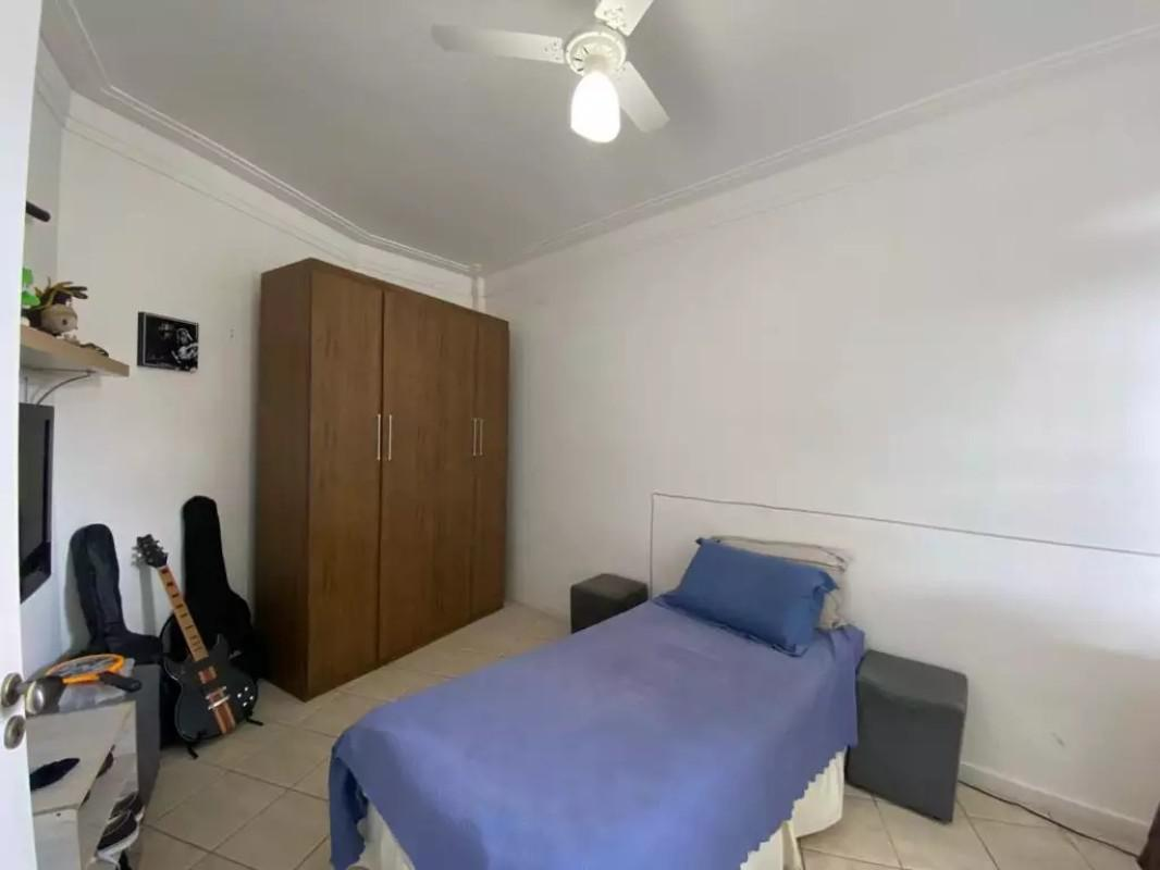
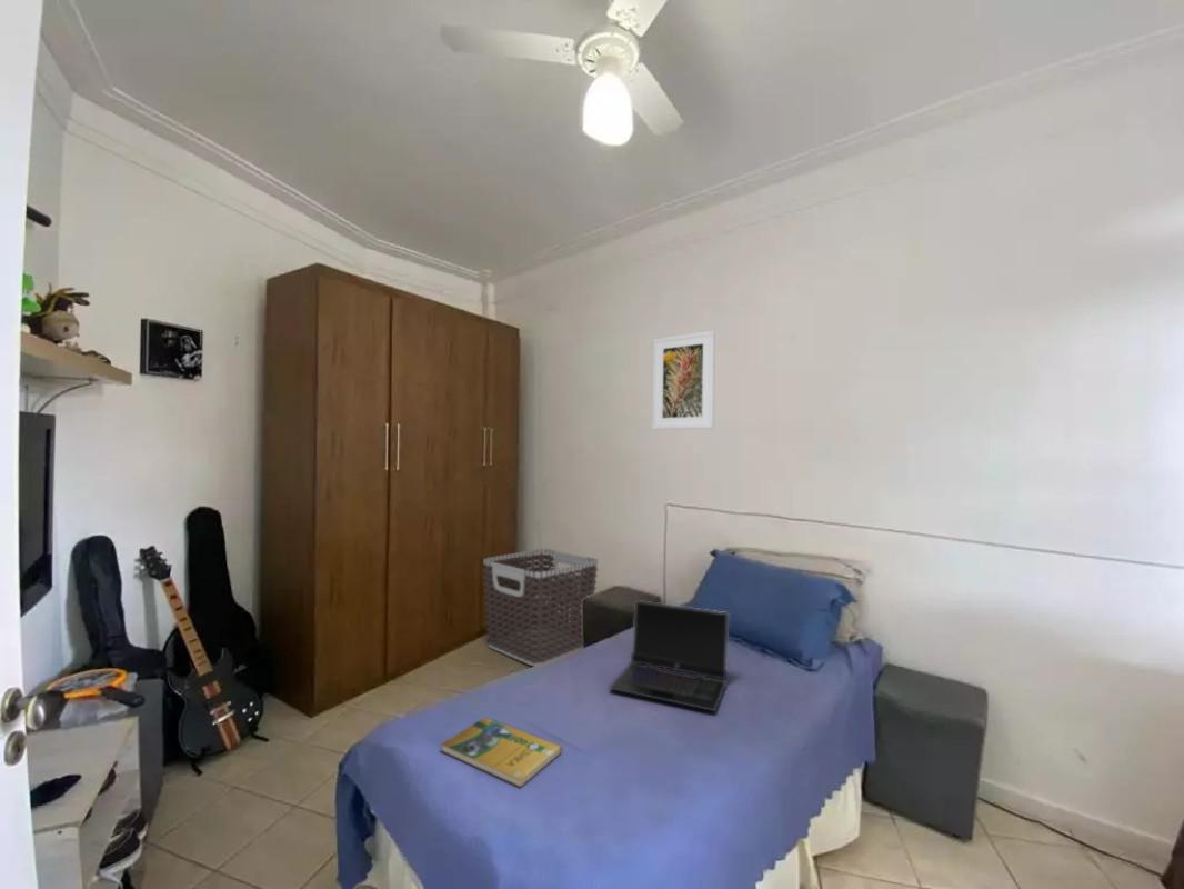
+ clothes hamper [482,548,599,667]
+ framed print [651,330,716,430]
+ laptop computer [608,599,730,712]
+ booklet [440,716,563,789]
